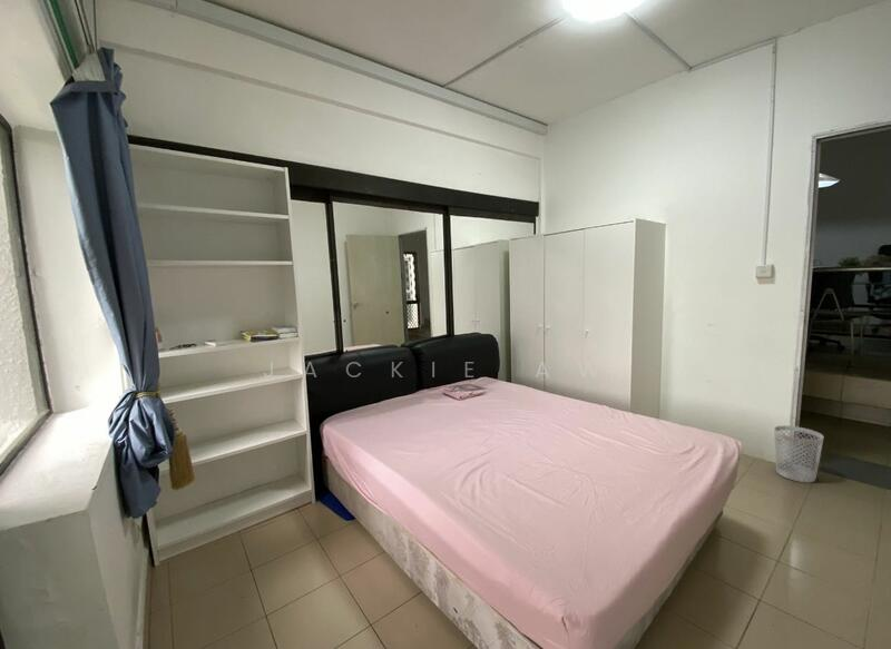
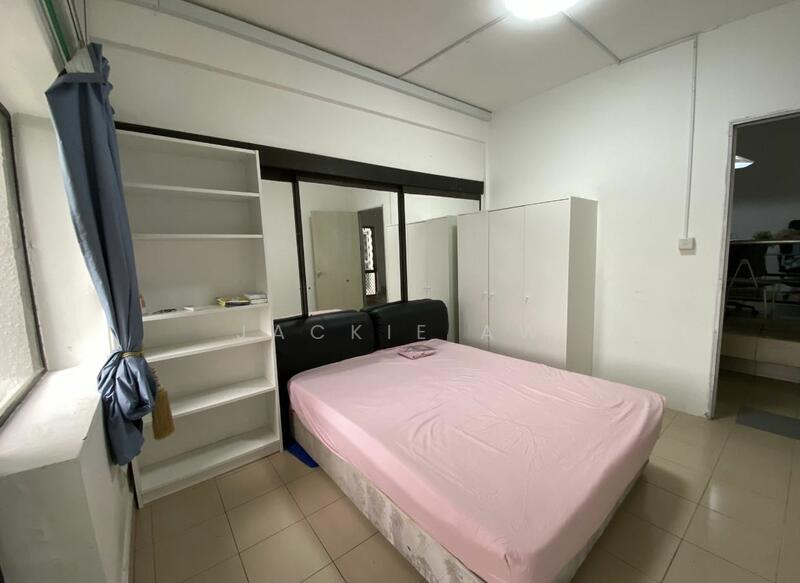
- wastebasket [773,424,824,483]
